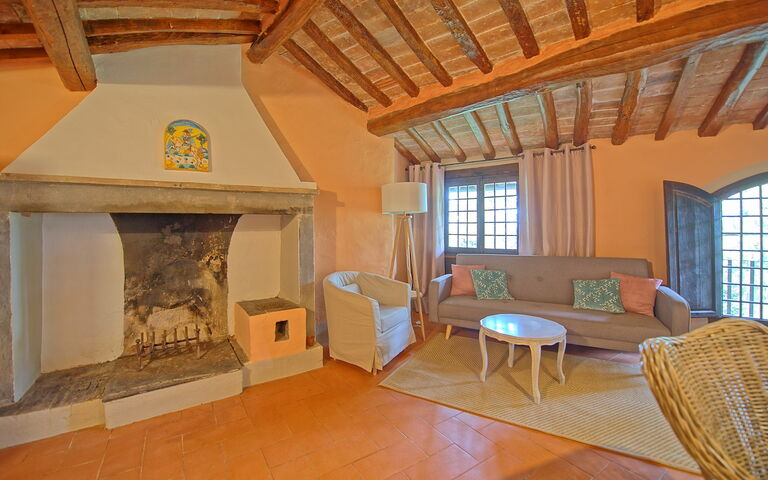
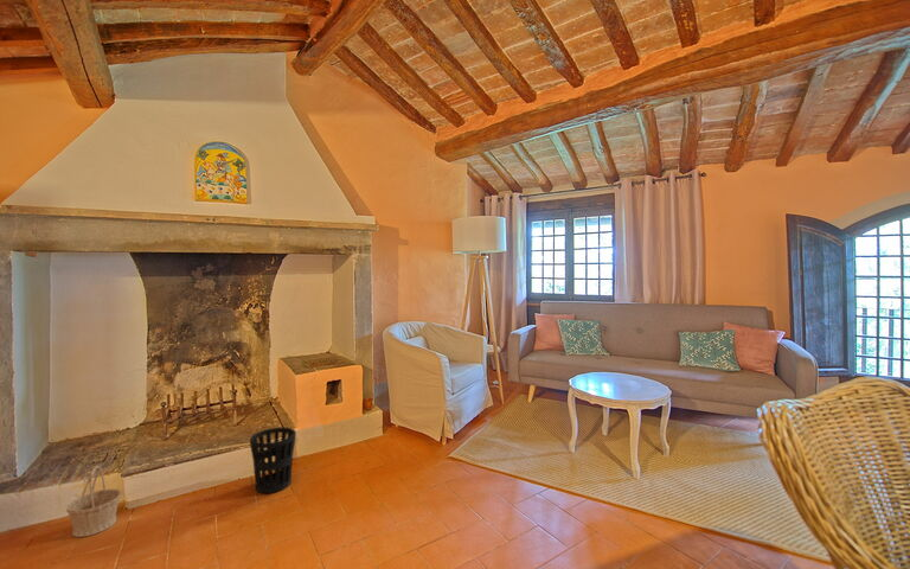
+ basket [65,465,122,538]
+ wastebasket [249,427,297,494]
